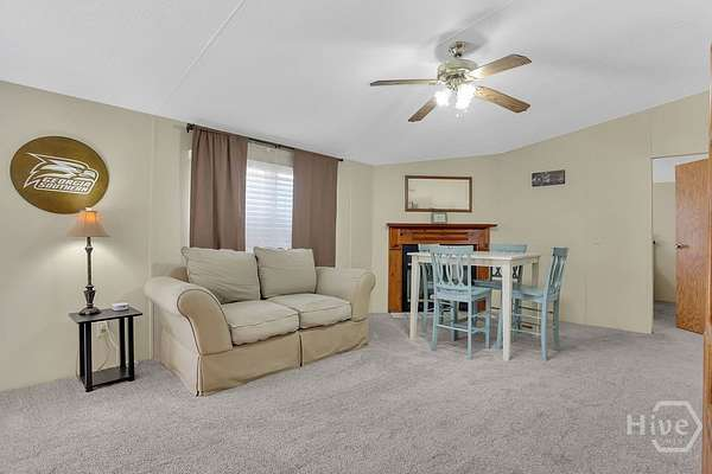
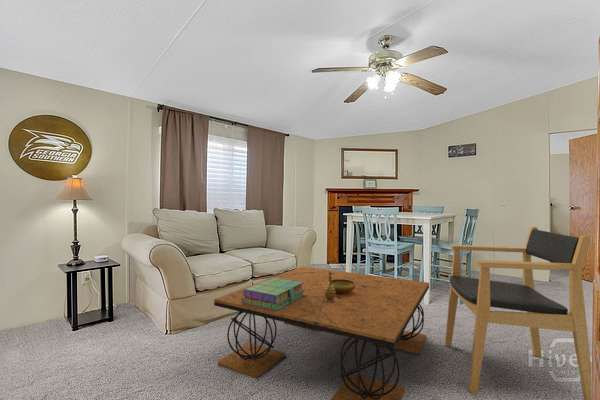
+ armchair [444,226,592,400]
+ decorative bowl [325,271,356,302]
+ coffee table [213,266,430,400]
+ stack of books [242,278,305,311]
